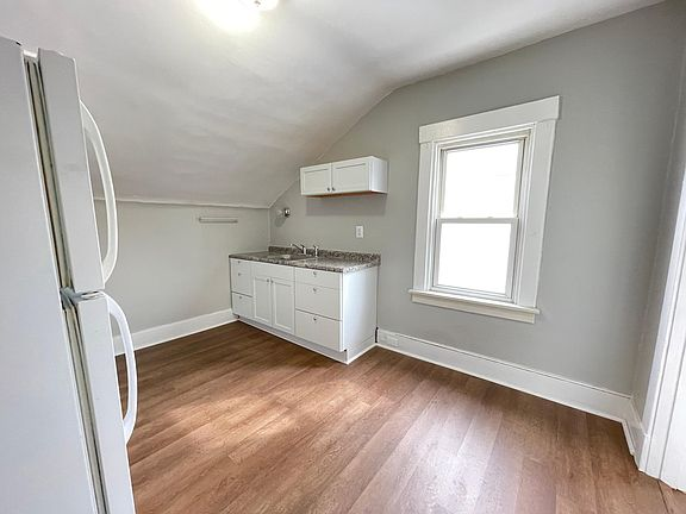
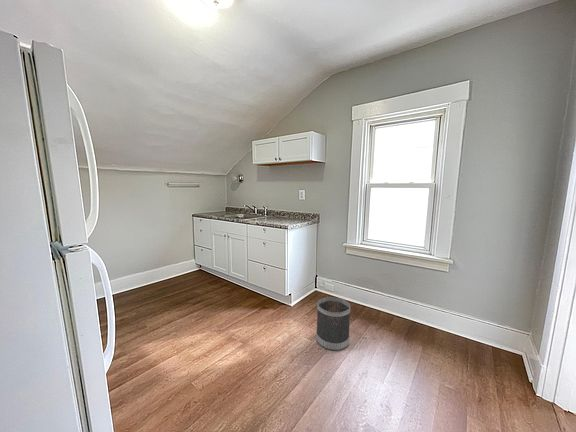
+ wastebasket [315,296,352,352]
